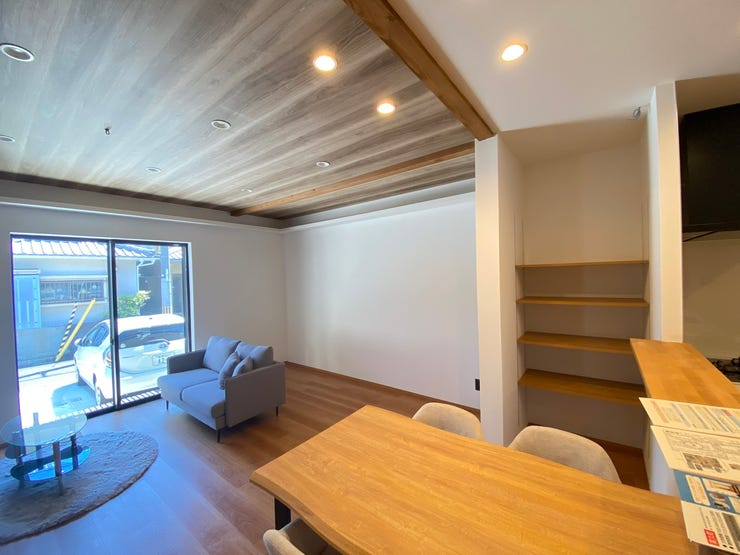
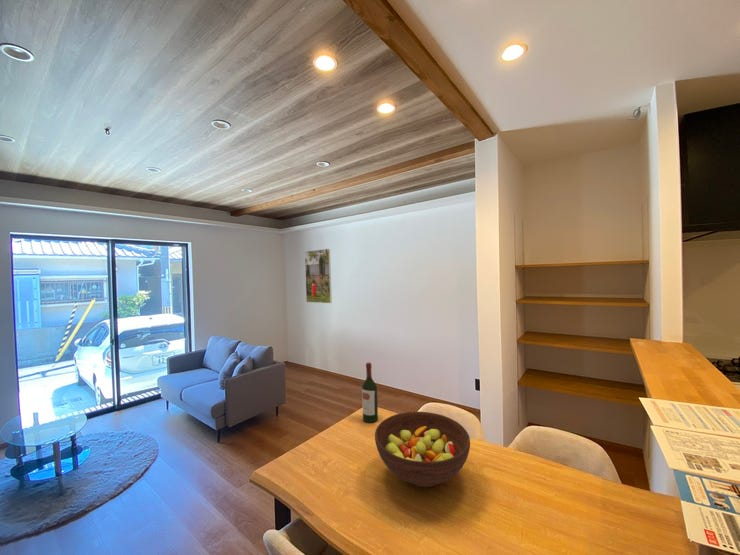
+ wine bottle [361,362,379,424]
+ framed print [304,248,333,304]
+ fruit bowl [374,411,471,488]
